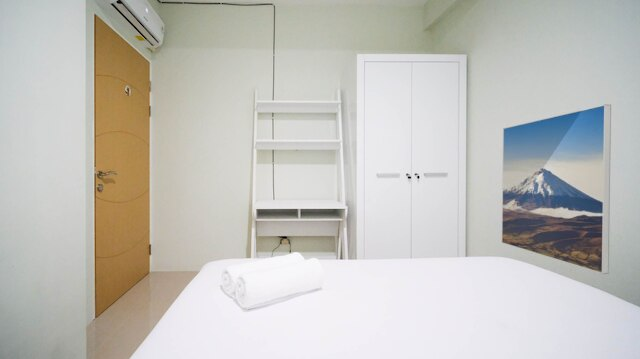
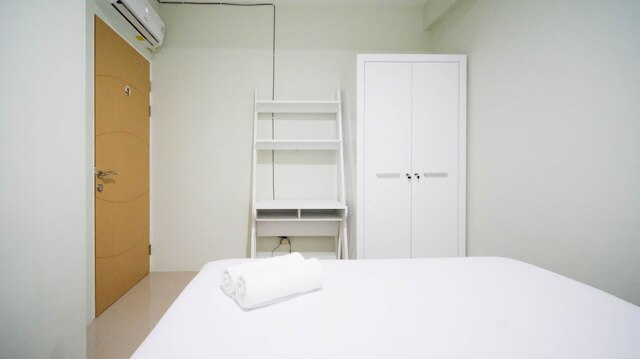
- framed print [501,103,612,275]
